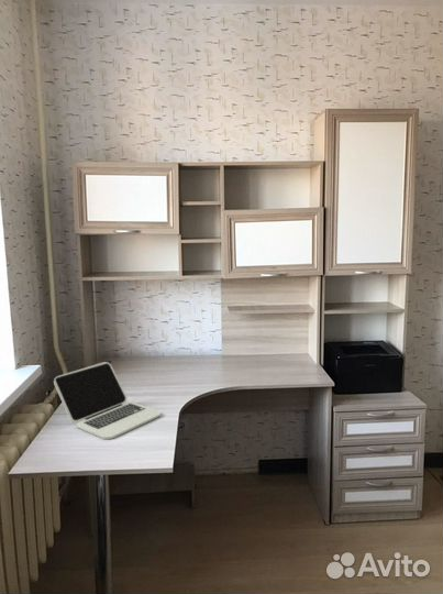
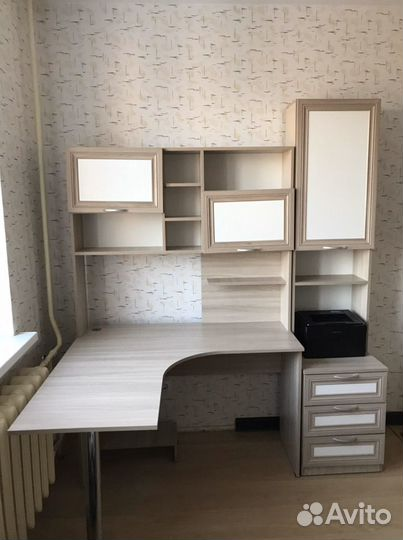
- laptop [53,361,162,440]
